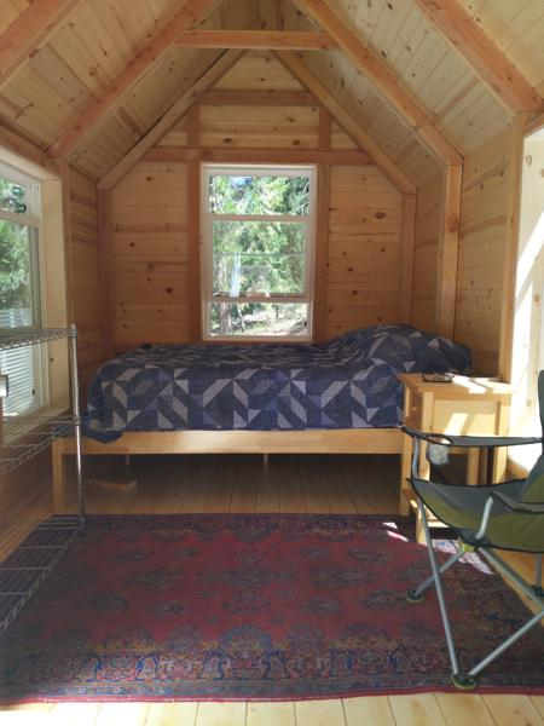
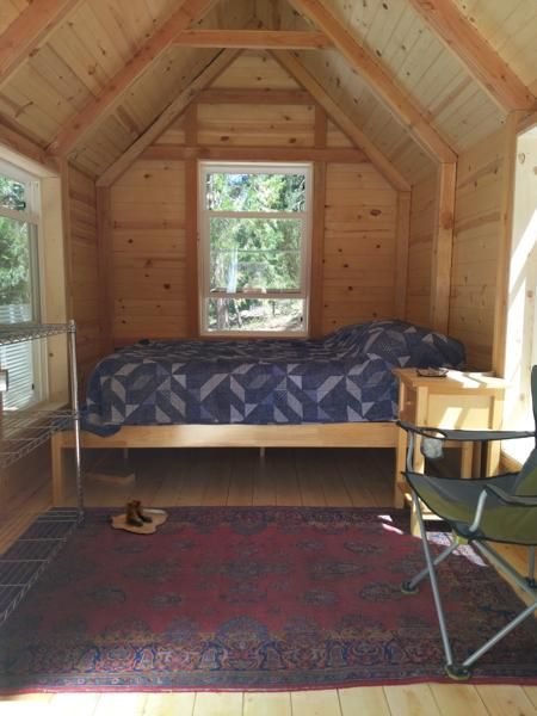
+ boots [111,499,171,535]
